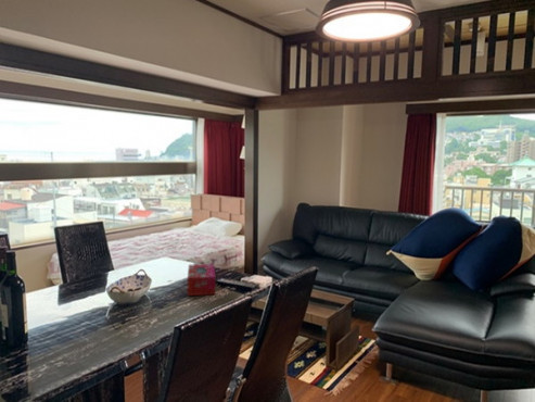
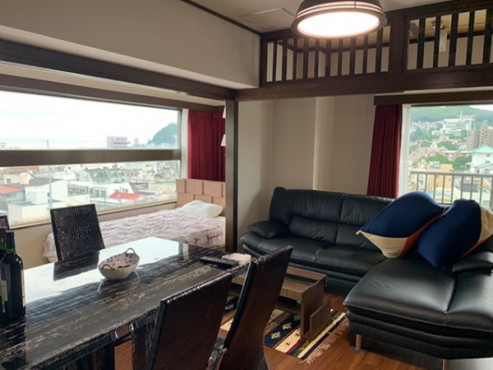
- tissue box [187,263,216,297]
